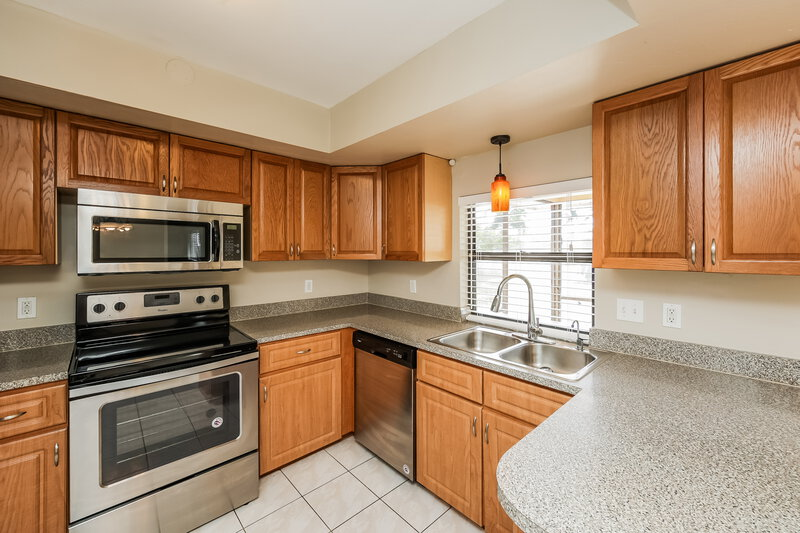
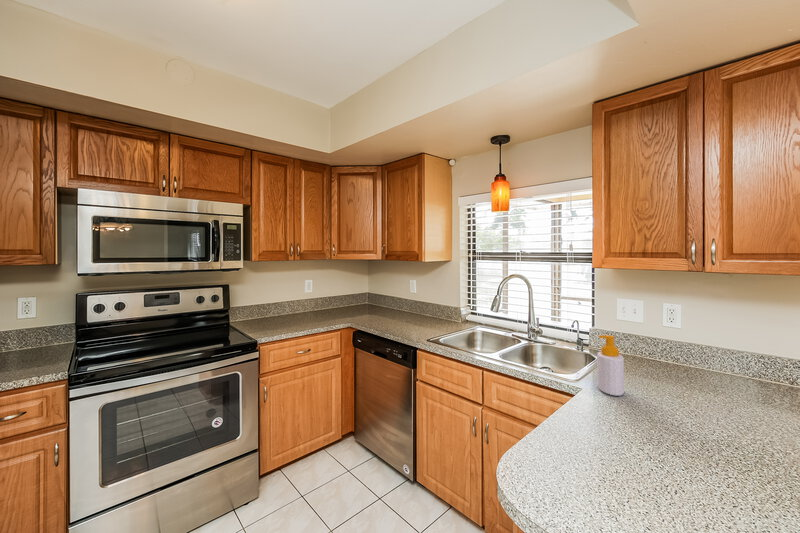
+ soap bottle [596,334,625,397]
